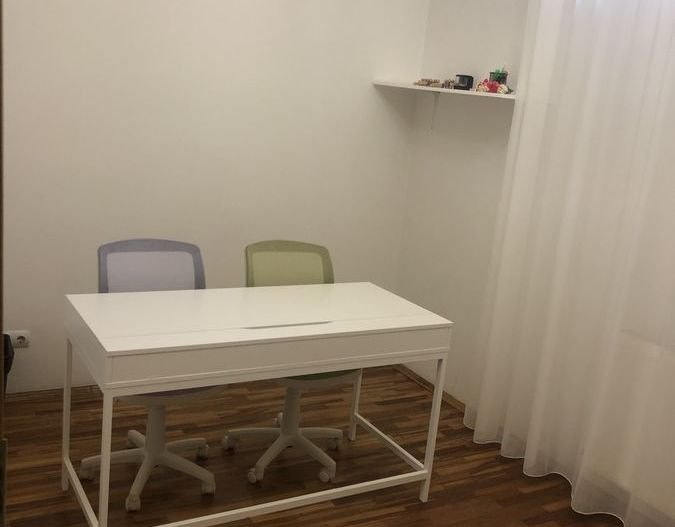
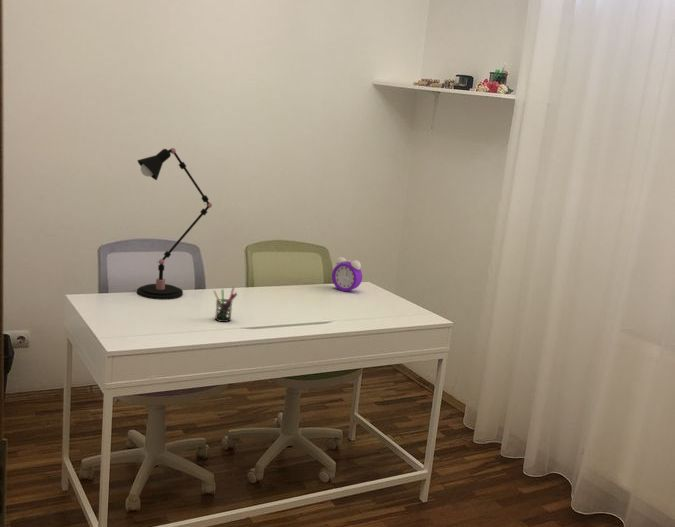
+ alarm clock [331,256,363,292]
+ desk lamp [136,147,213,301]
+ pen holder [212,287,238,323]
